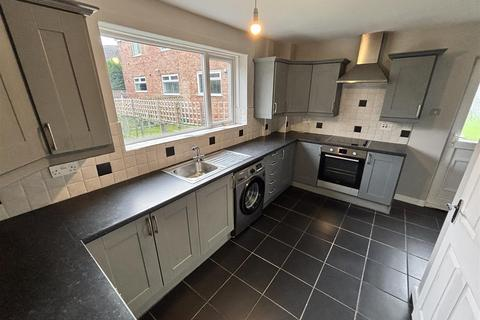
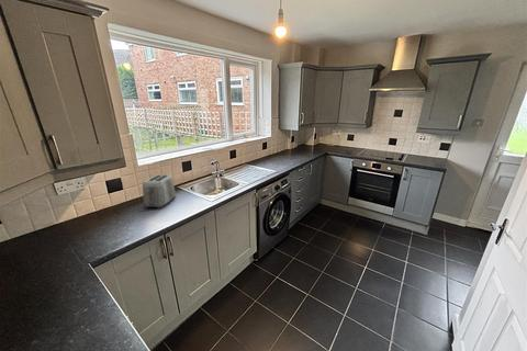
+ toaster [142,173,177,210]
